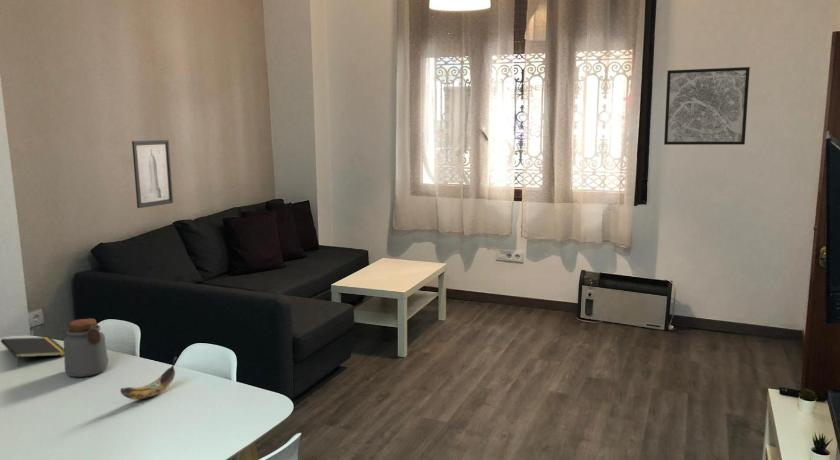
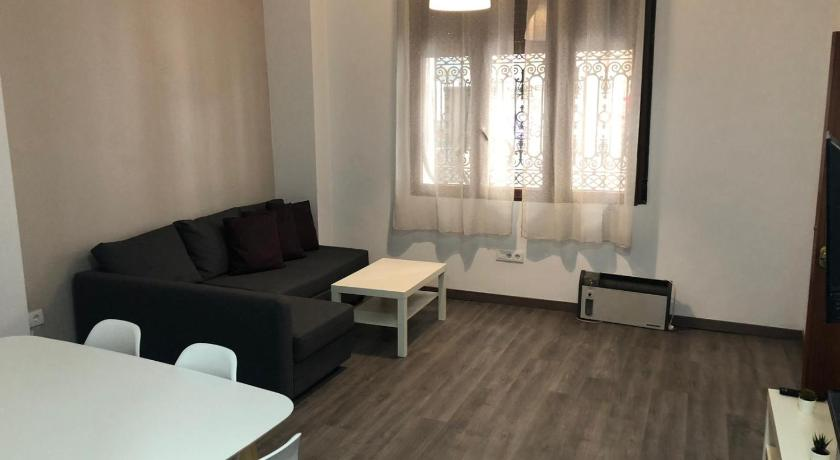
- wall art [131,139,174,209]
- banana [119,356,178,400]
- jar [63,318,109,378]
- wall art [663,66,751,146]
- notepad [0,336,64,367]
